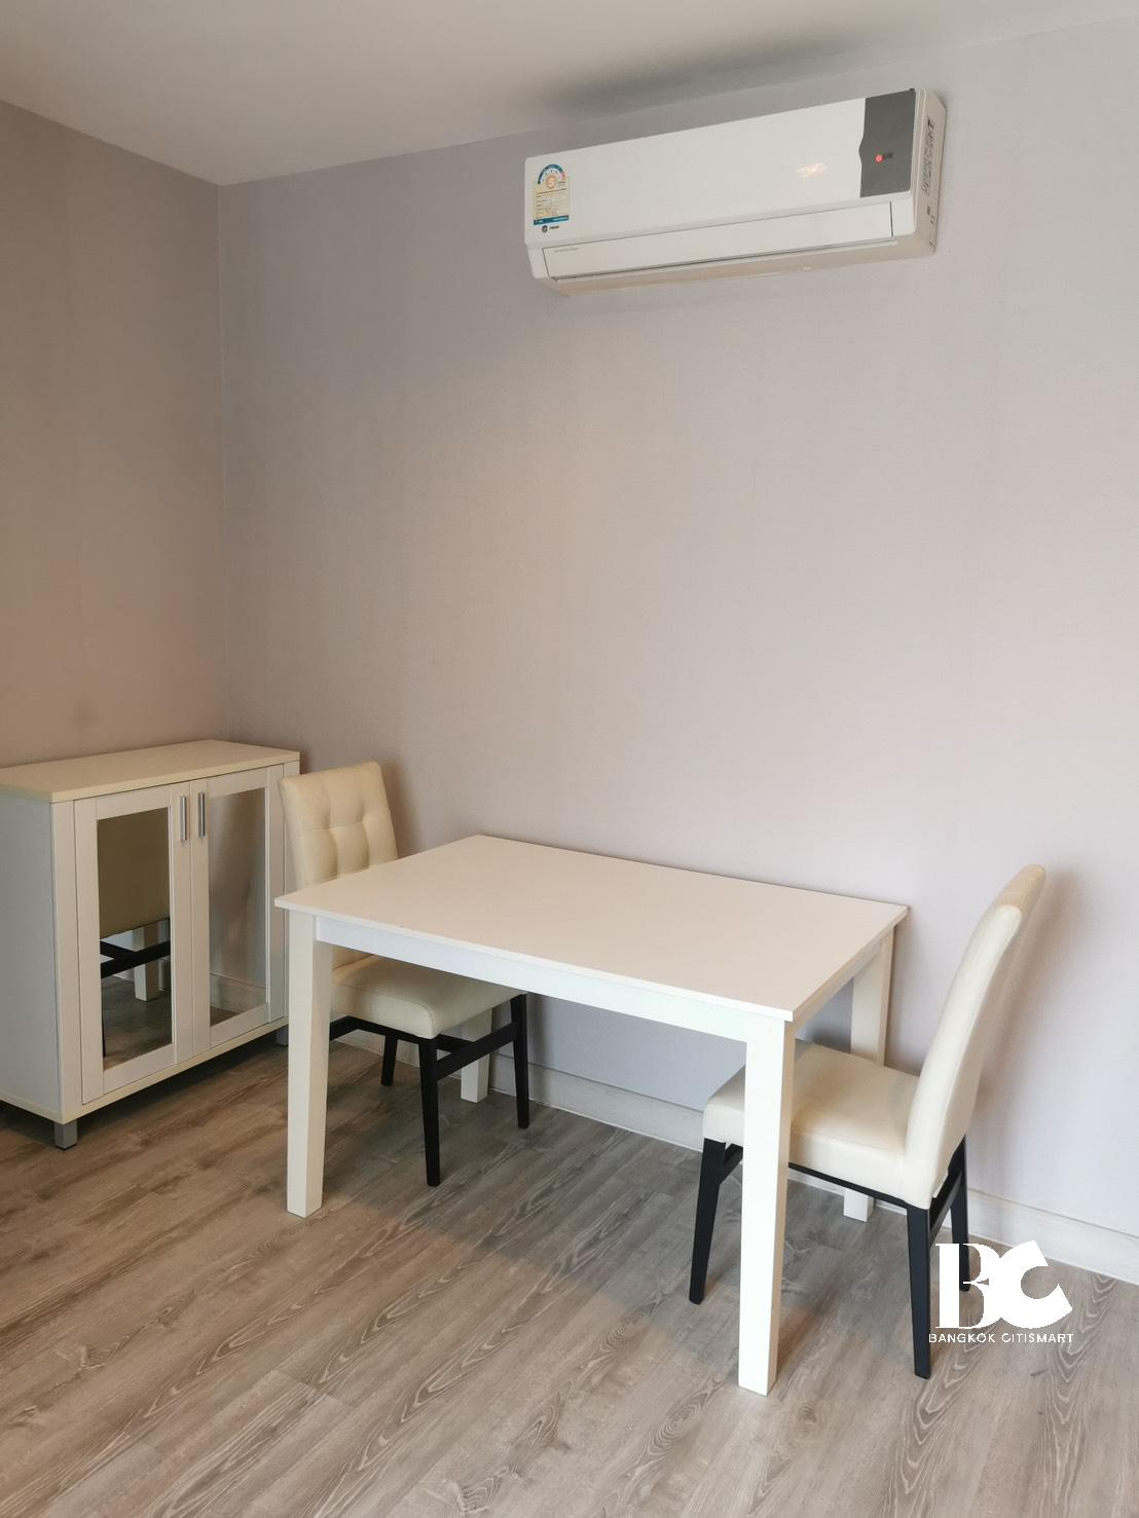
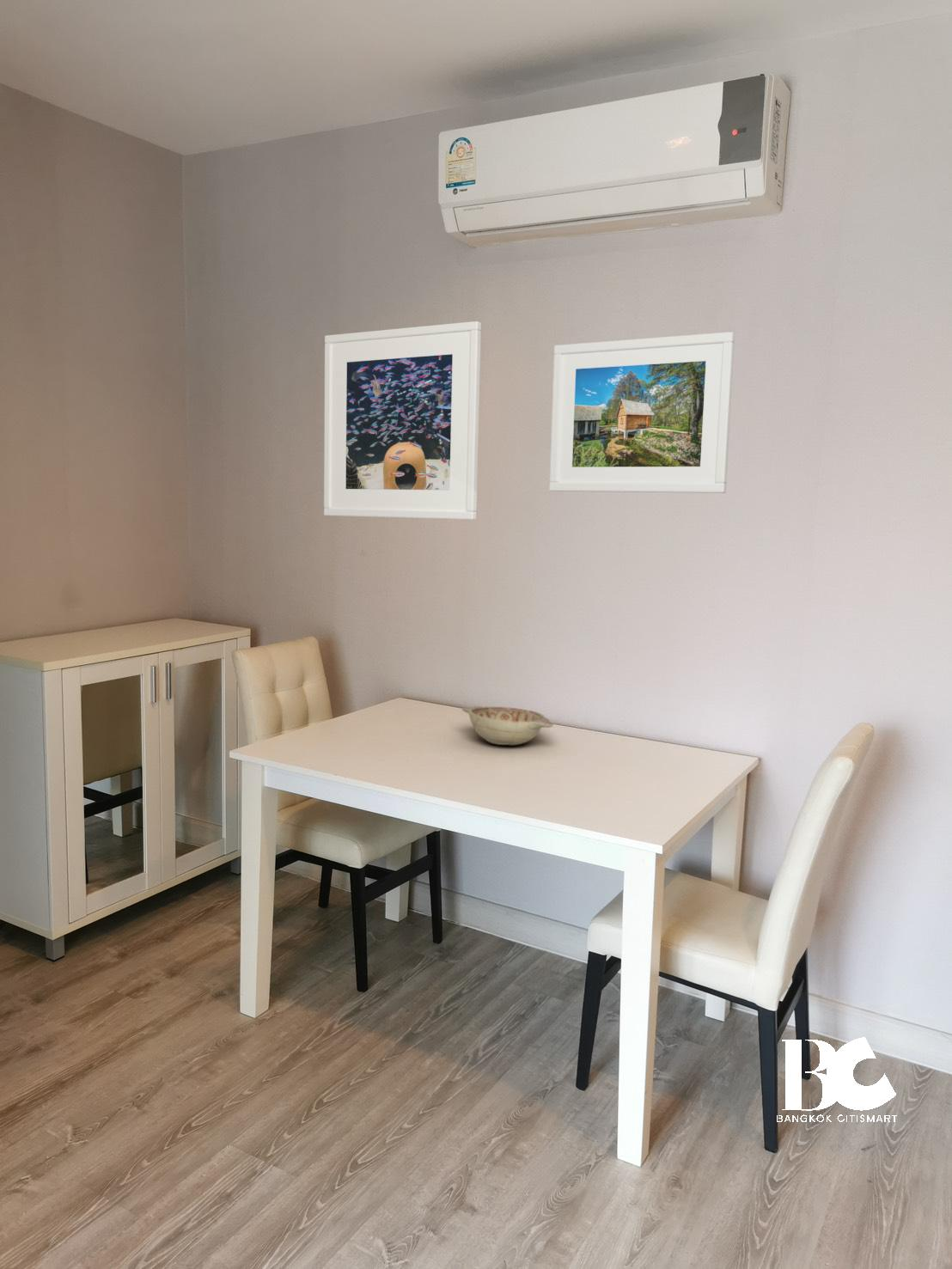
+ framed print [549,331,735,494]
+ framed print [323,320,482,521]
+ decorative bowl [461,705,554,746]
